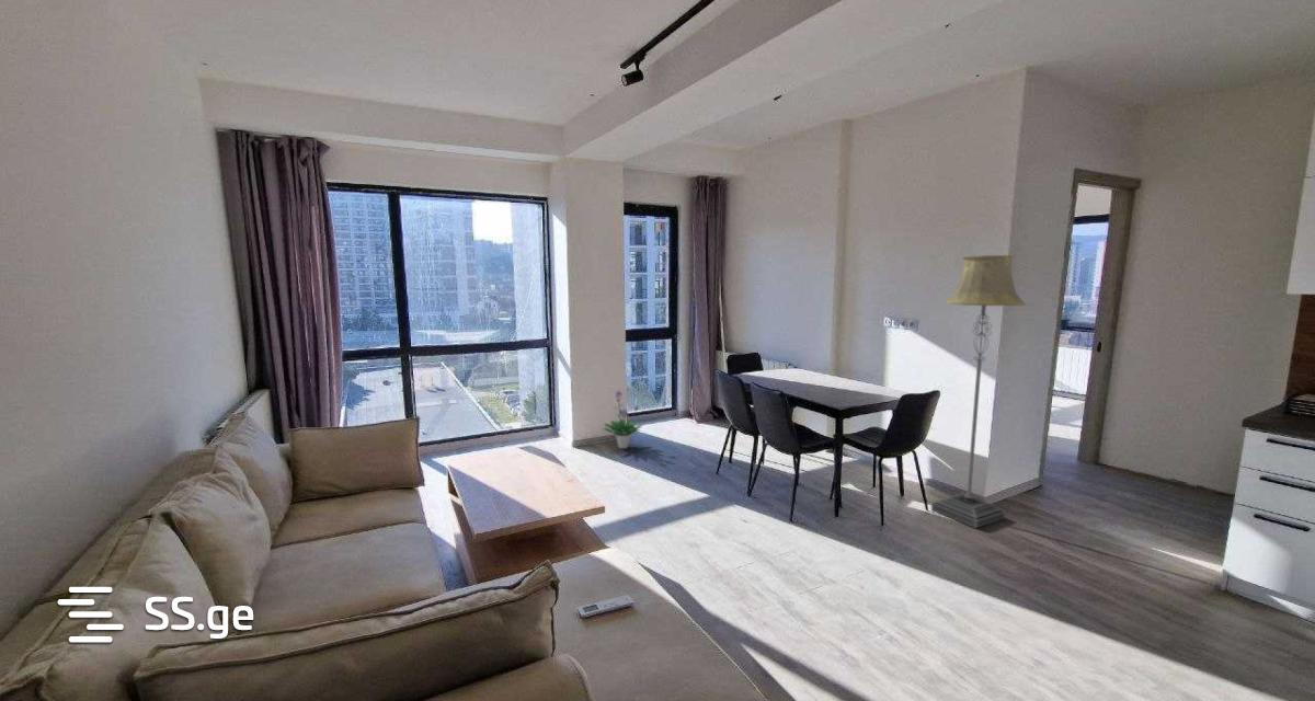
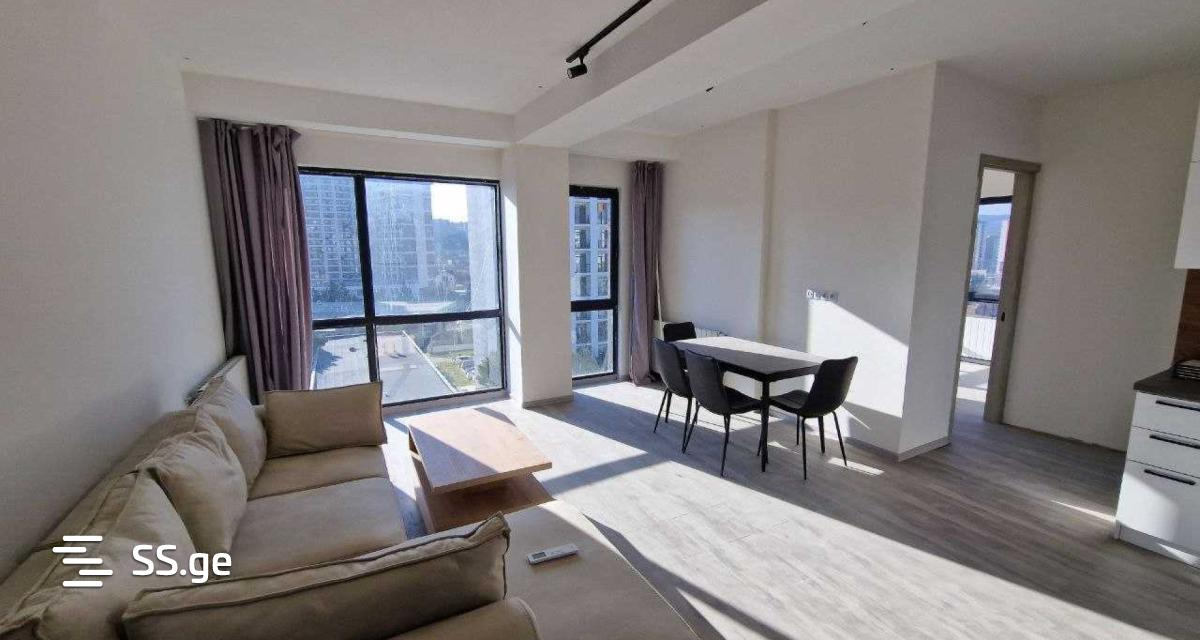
- floor lamp [930,254,1027,529]
- potted plant [602,389,644,449]
